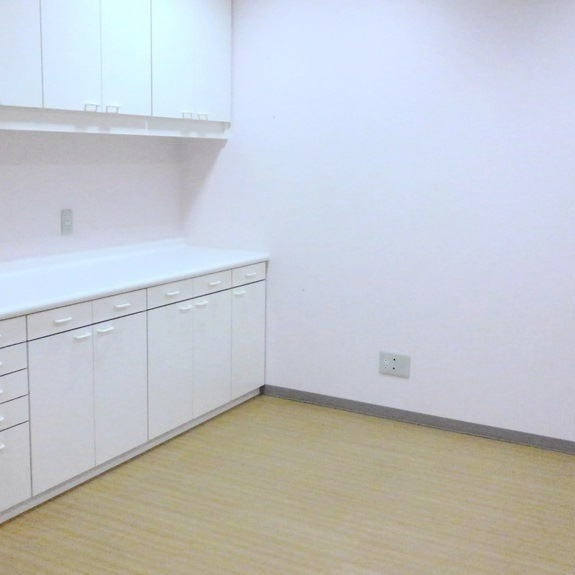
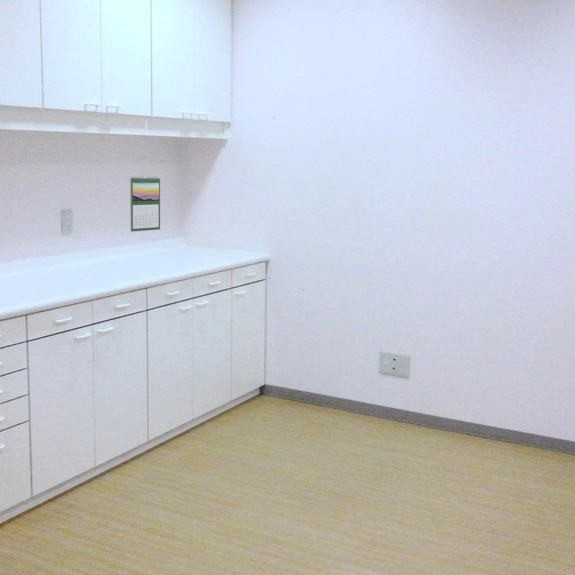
+ calendar [129,175,161,233]
